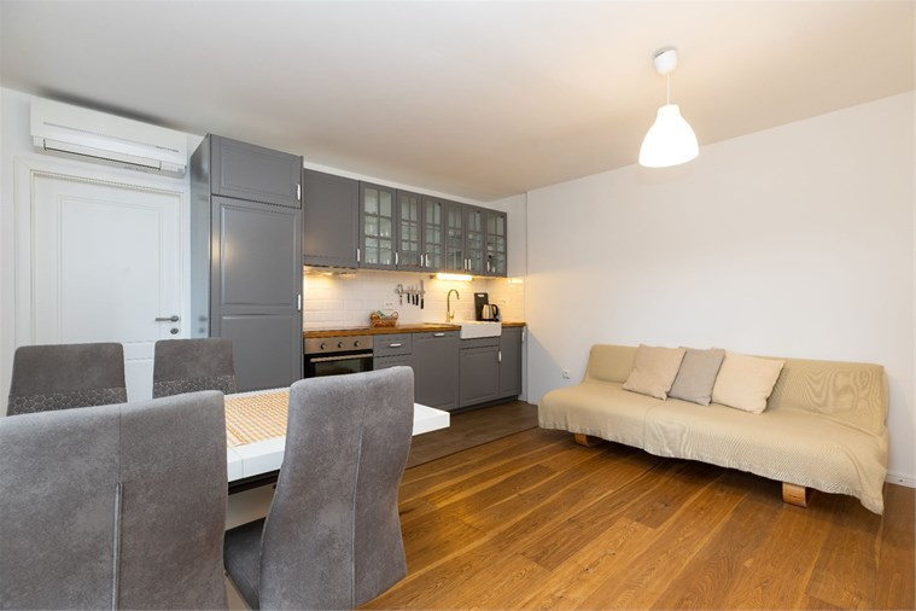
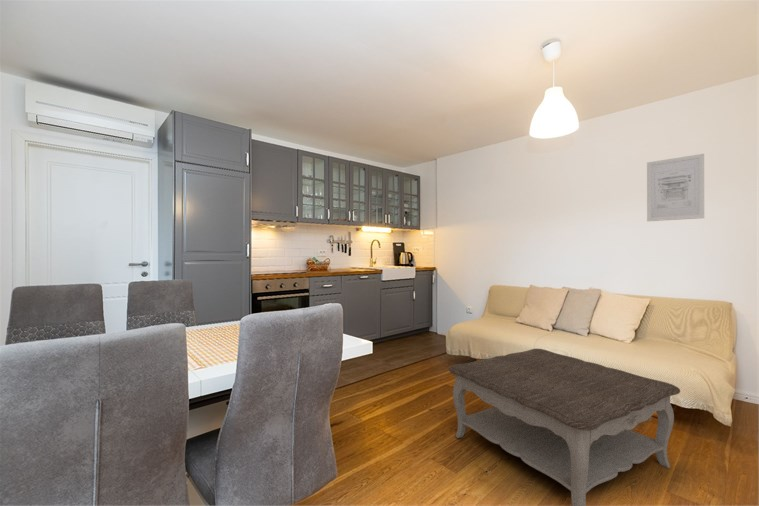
+ coffee table [448,348,681,506]
+ wall art [646,153,705,222]
